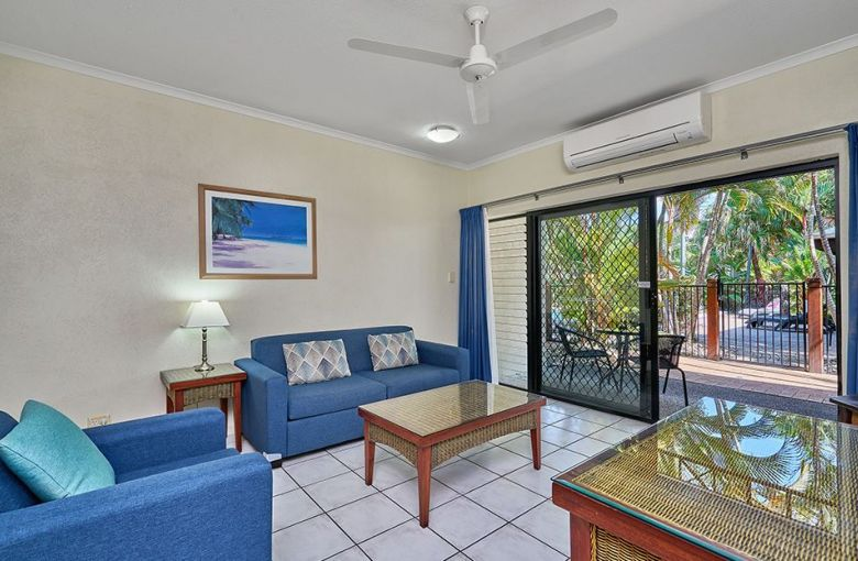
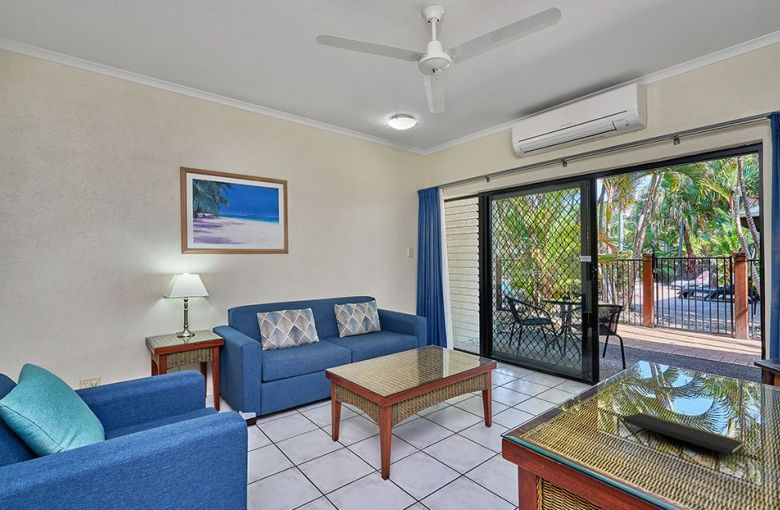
+ notepad [622,412,745,471]
